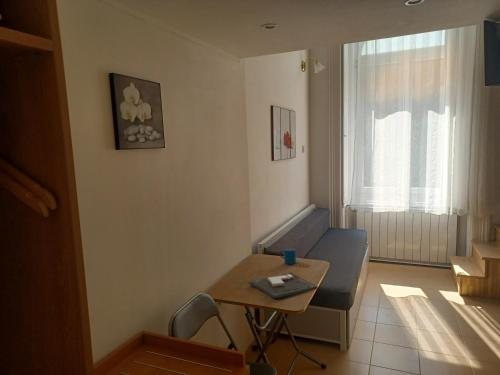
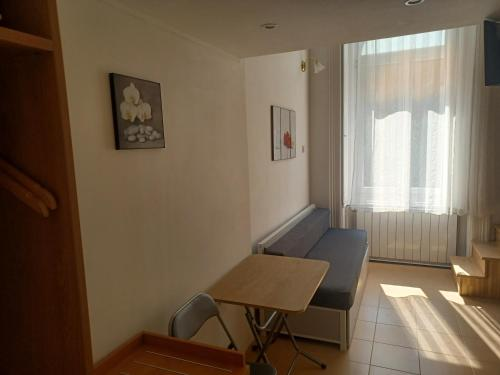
- mug [278,247,297,265]
- board game [248,272,318,299]
